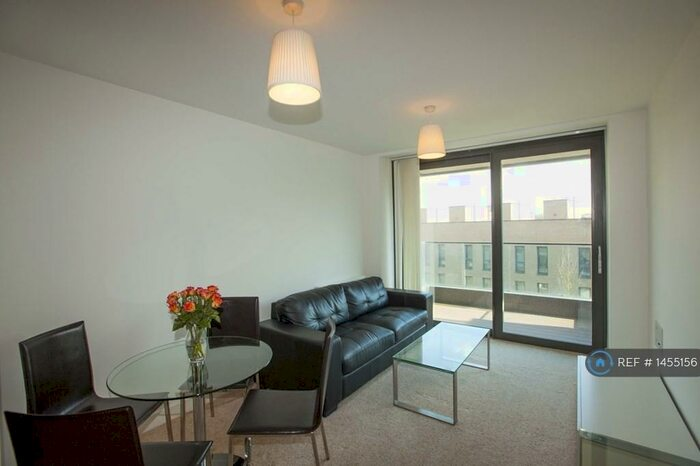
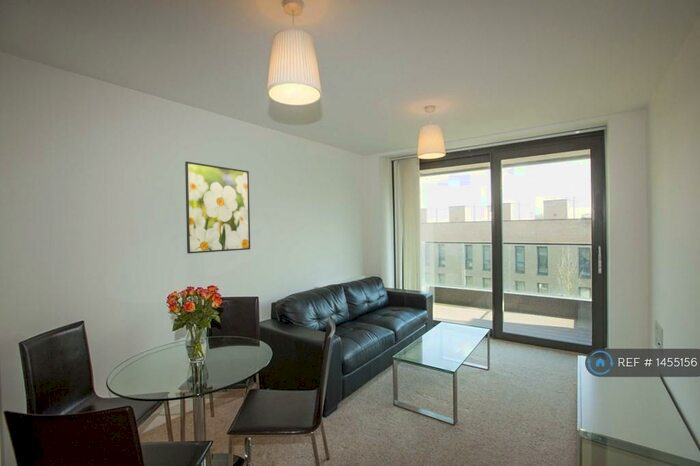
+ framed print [184,160,251,254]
